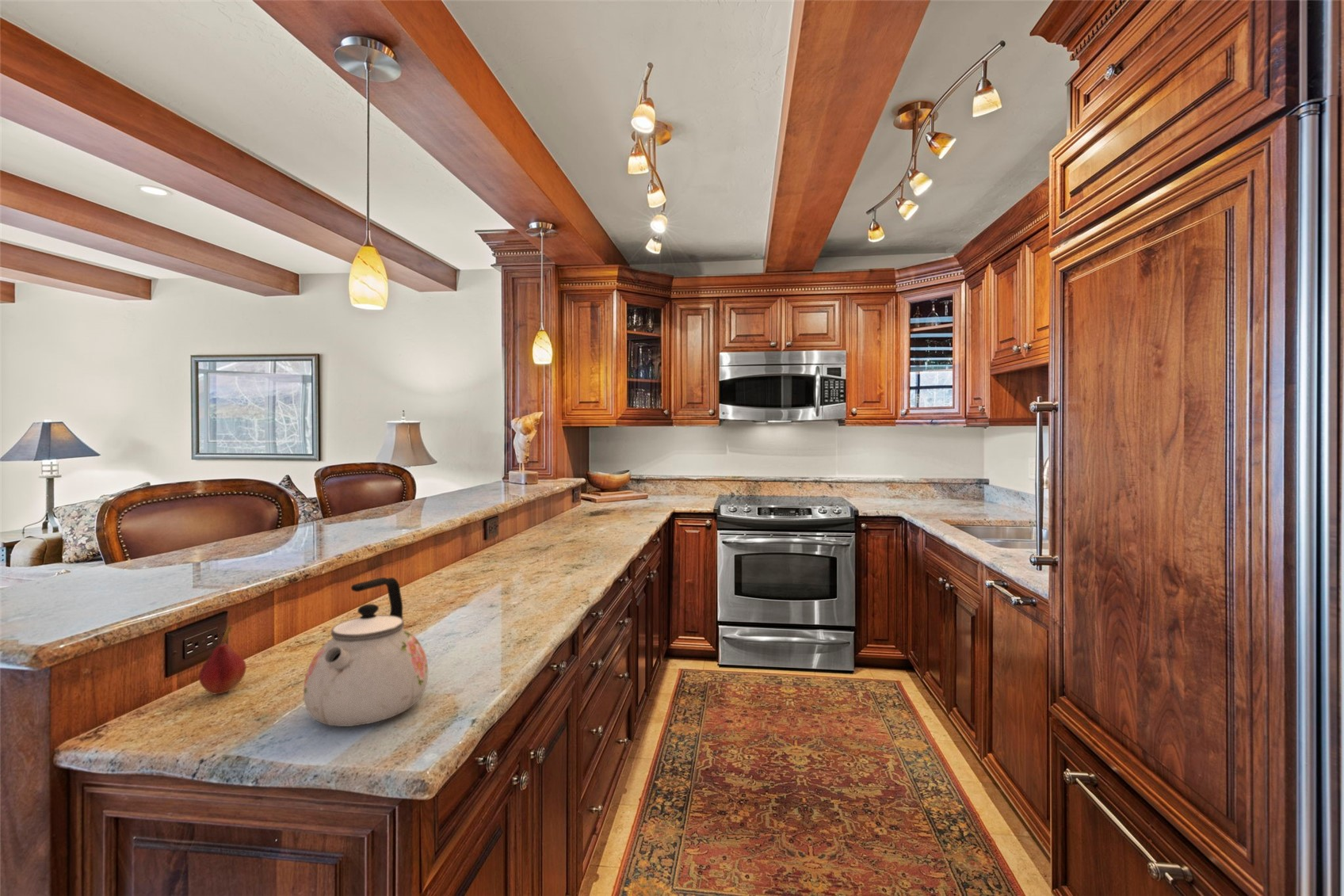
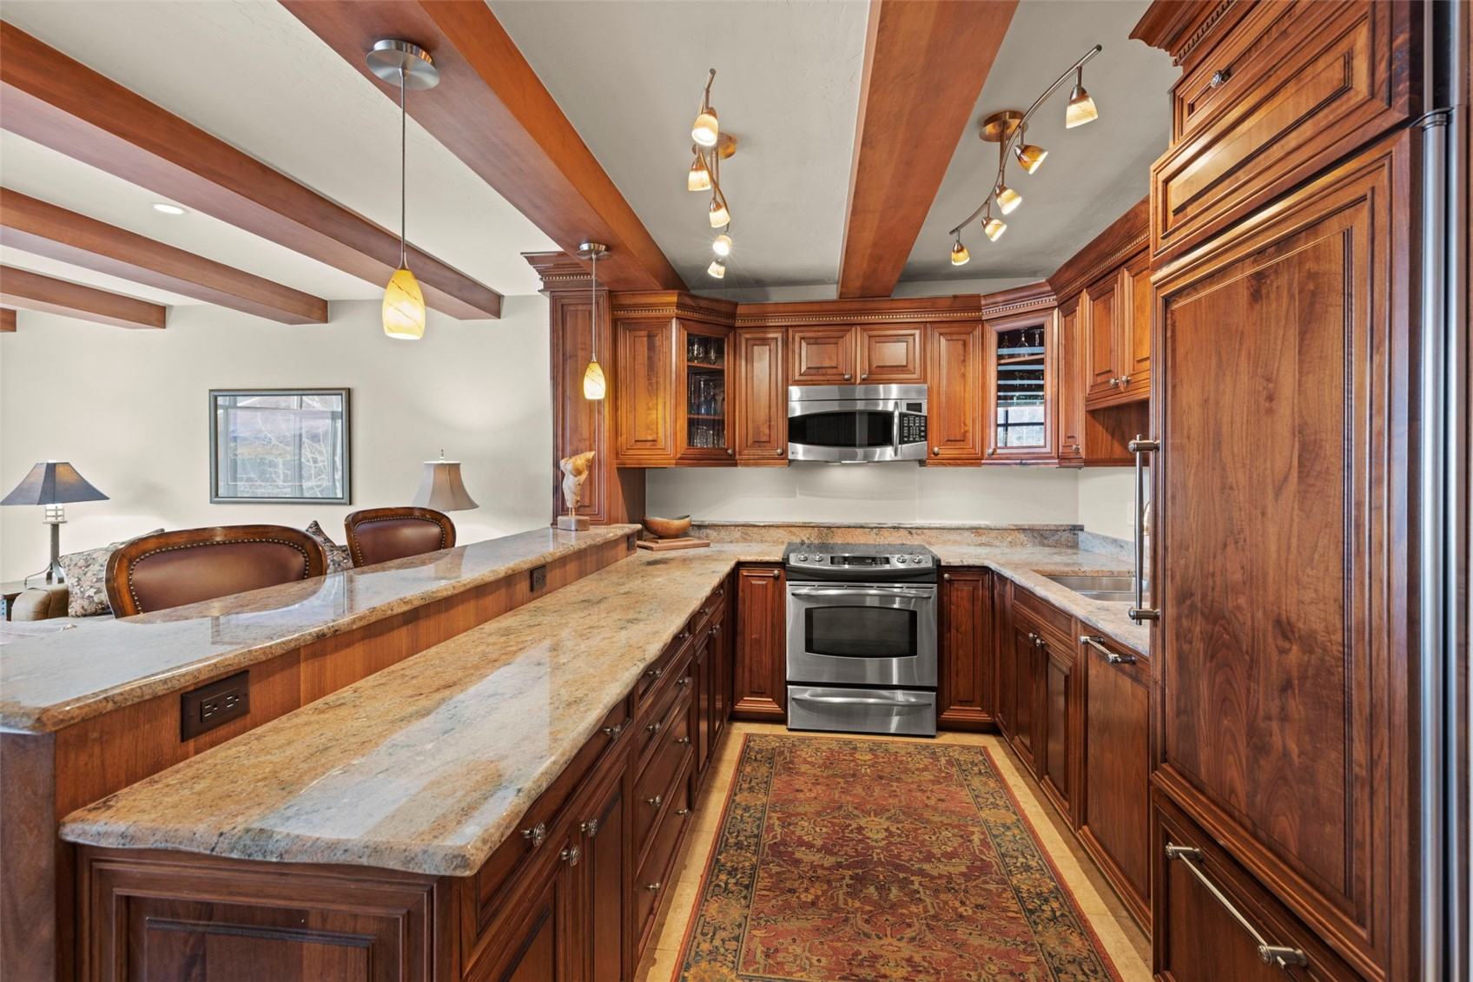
- kettle [303,577,429,727]
- fruit [198,624,247,695]
